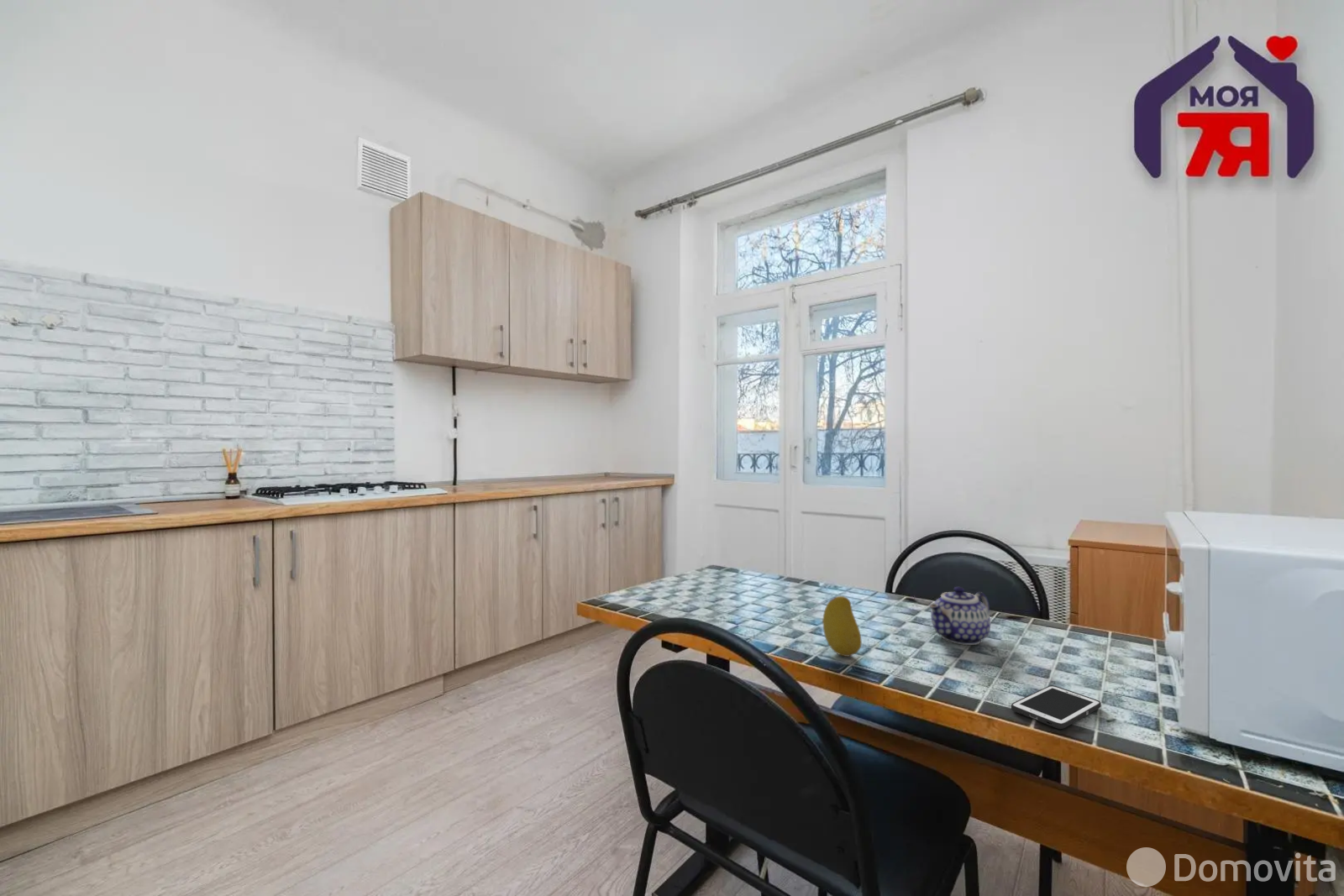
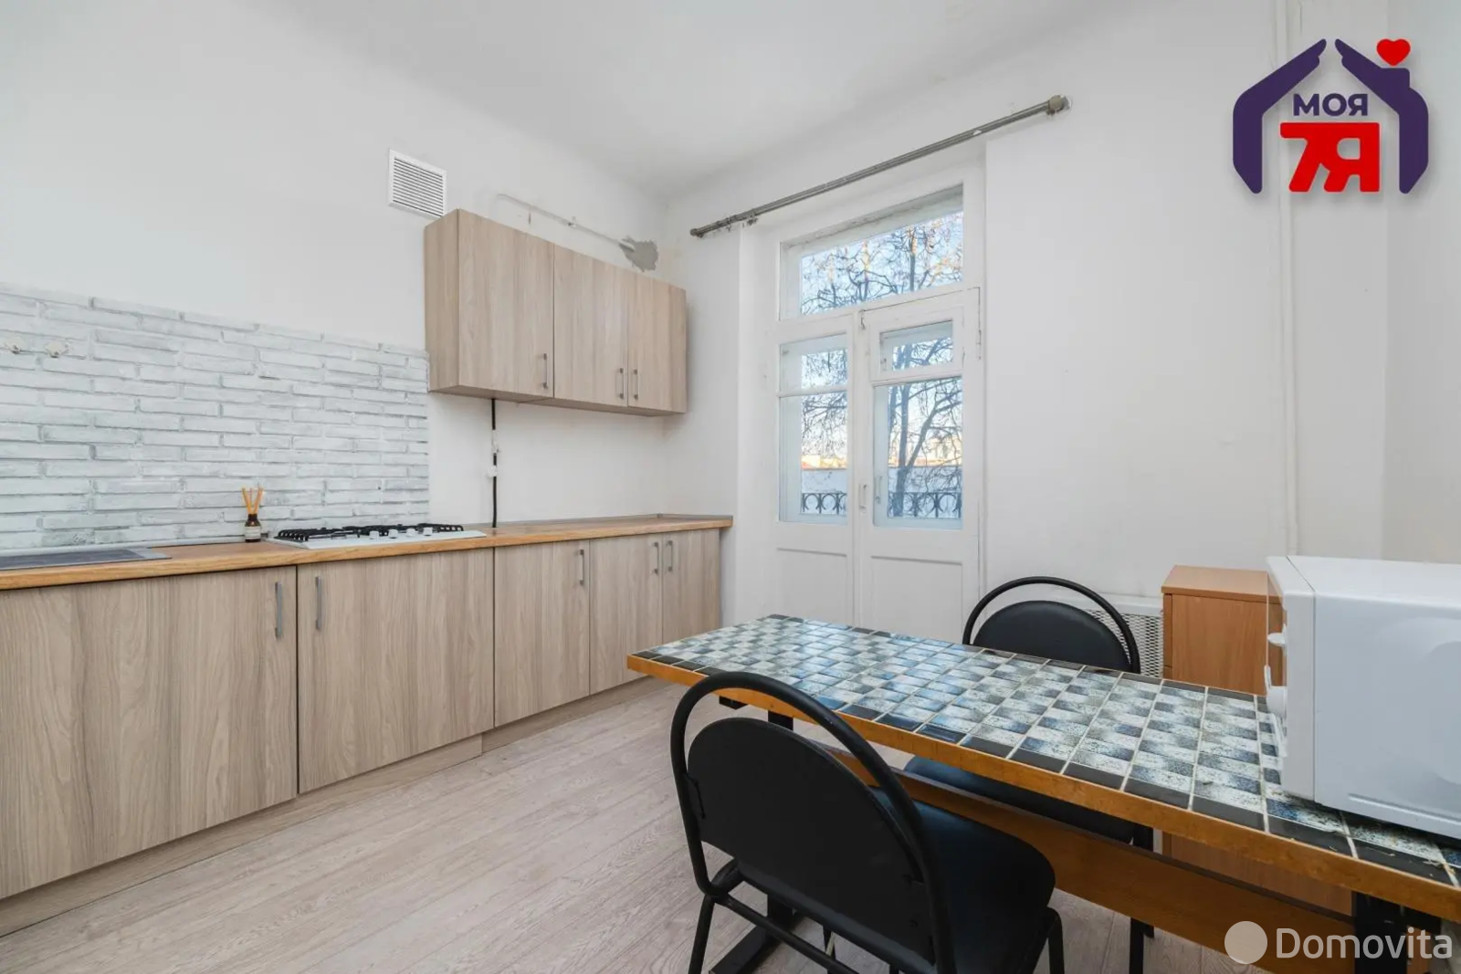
- fruit [822,595,863,658]
- teapot [928,586,991,646]
- cell phone [1011,684,1102,730]
